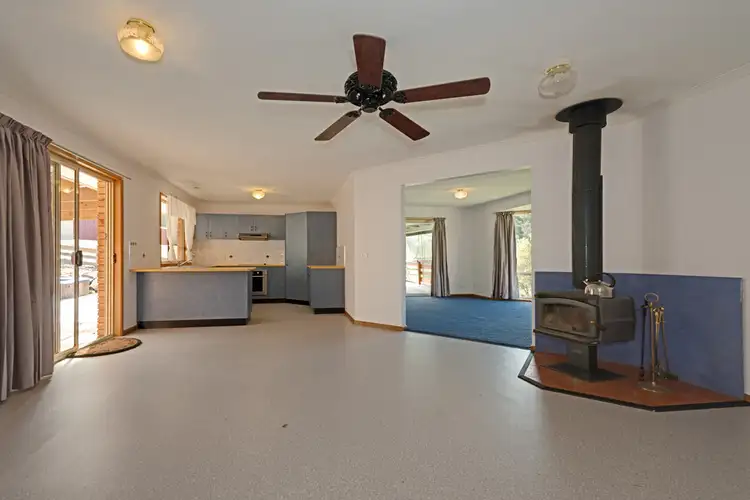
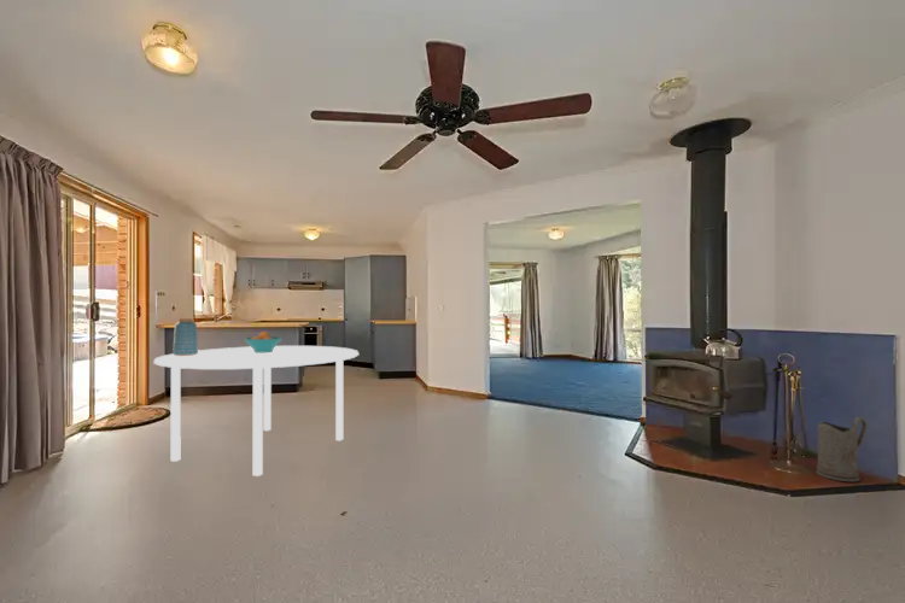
+ dining table [152,345,360,478]
+ jug [815,416,868,482]
+ fruit bowl [243,330,284,353]
+ vase [171,317,199,356]
